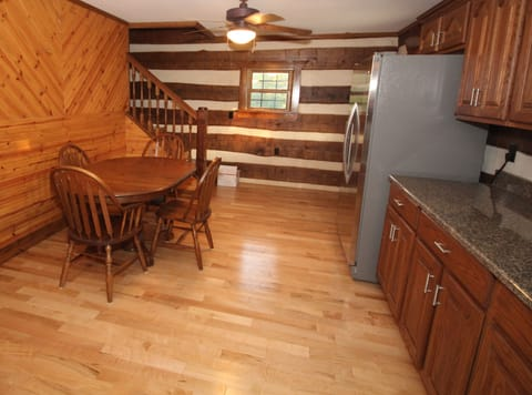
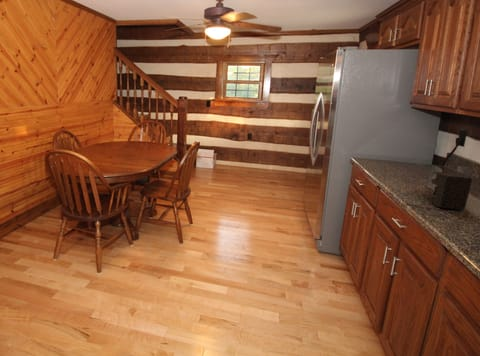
+ coffee maker [405,171,473,212]
